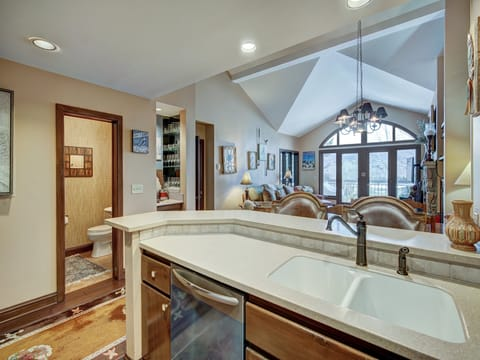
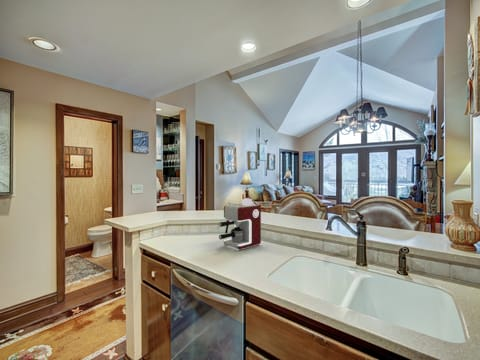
+ coffee maker [218,197,262,250]
